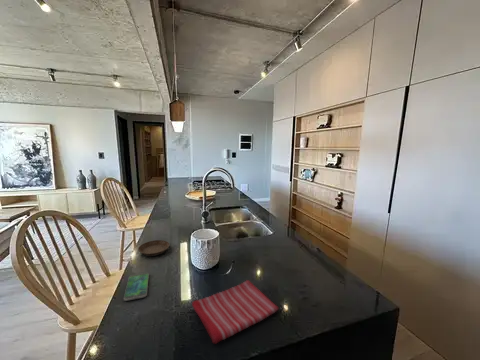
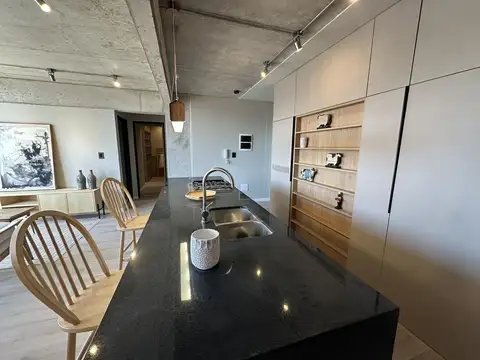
- saucer [137,239,171,257]
- smartphone [123,272,150,302]
- dish towel [191,279,280,344]
